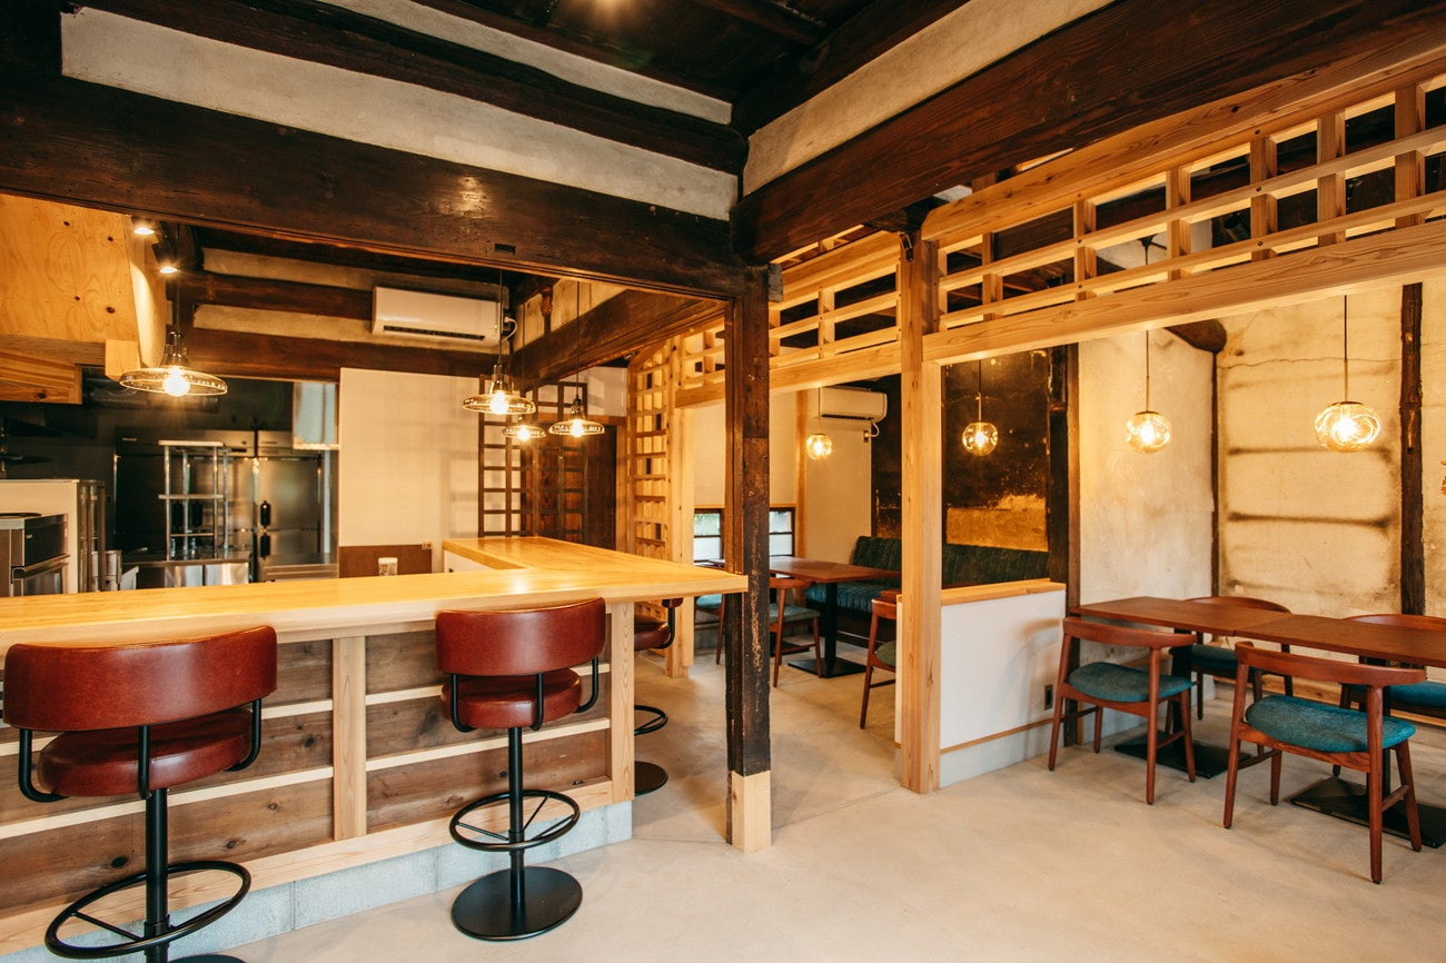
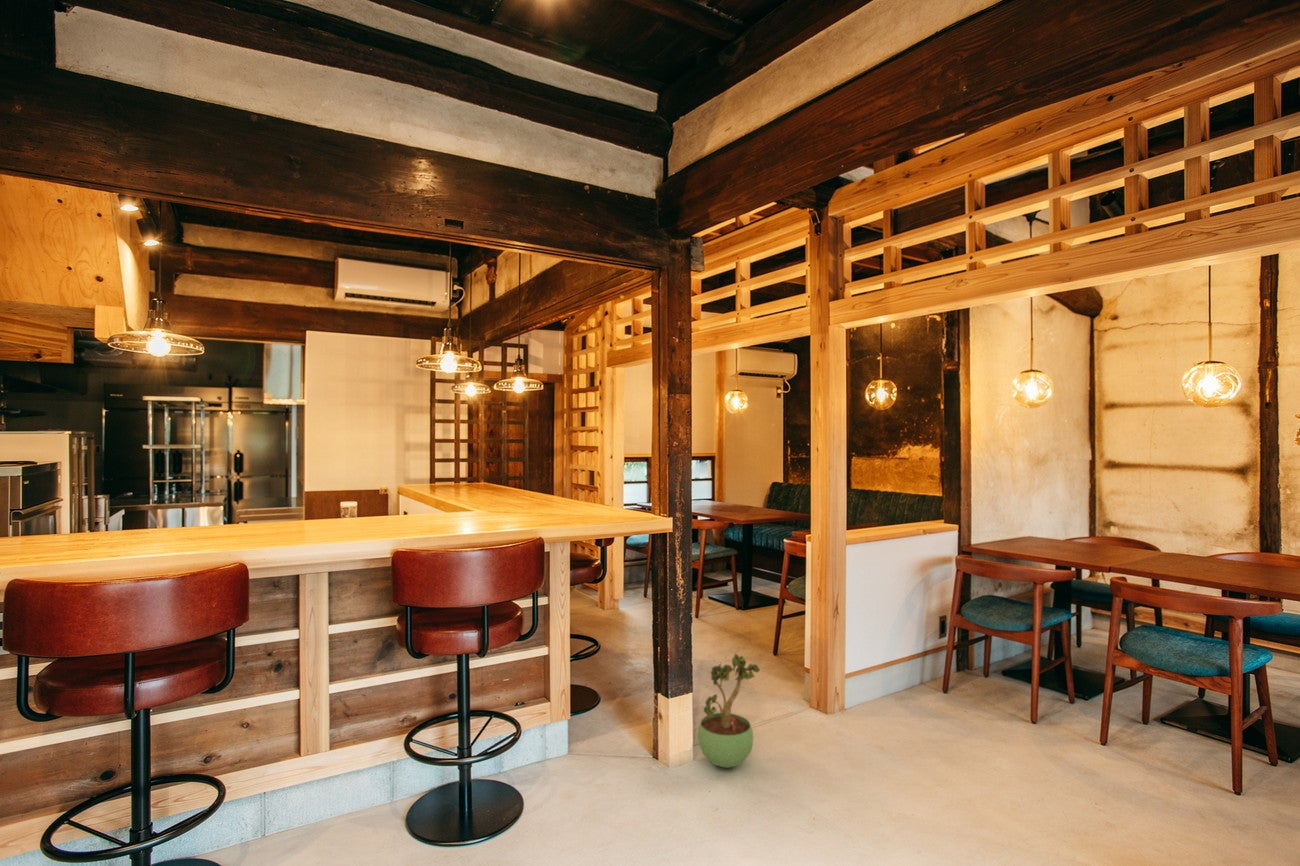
+ potted plant [697,652,761,769]
